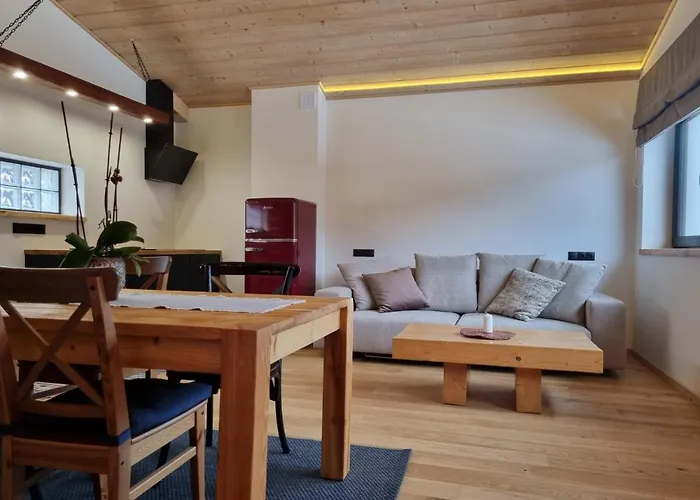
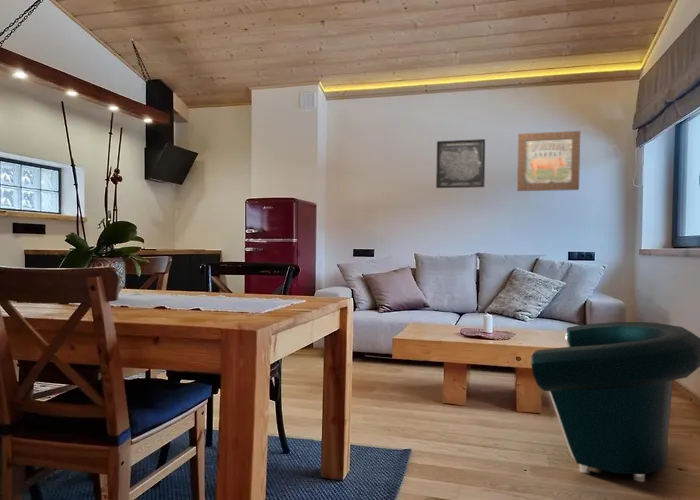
+ wall art [516,130,581,192]
+ wall art [435,138,486,189]
+ armchair [530,321,700,483]
